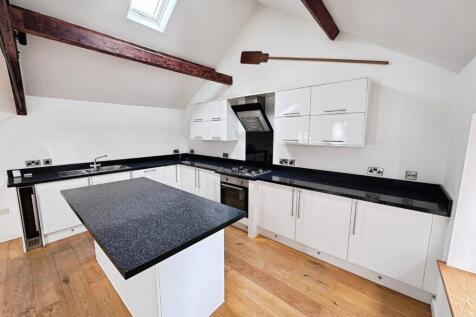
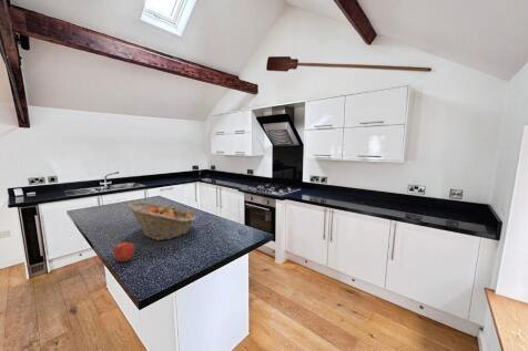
+ fruit basket [126,202,197,241]
+ apple [112,241,135,262]
